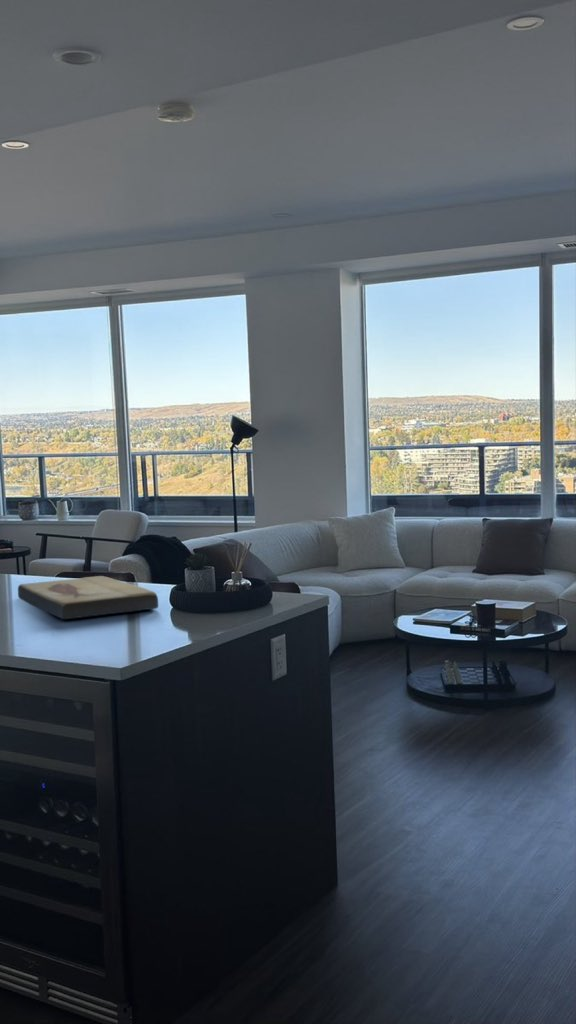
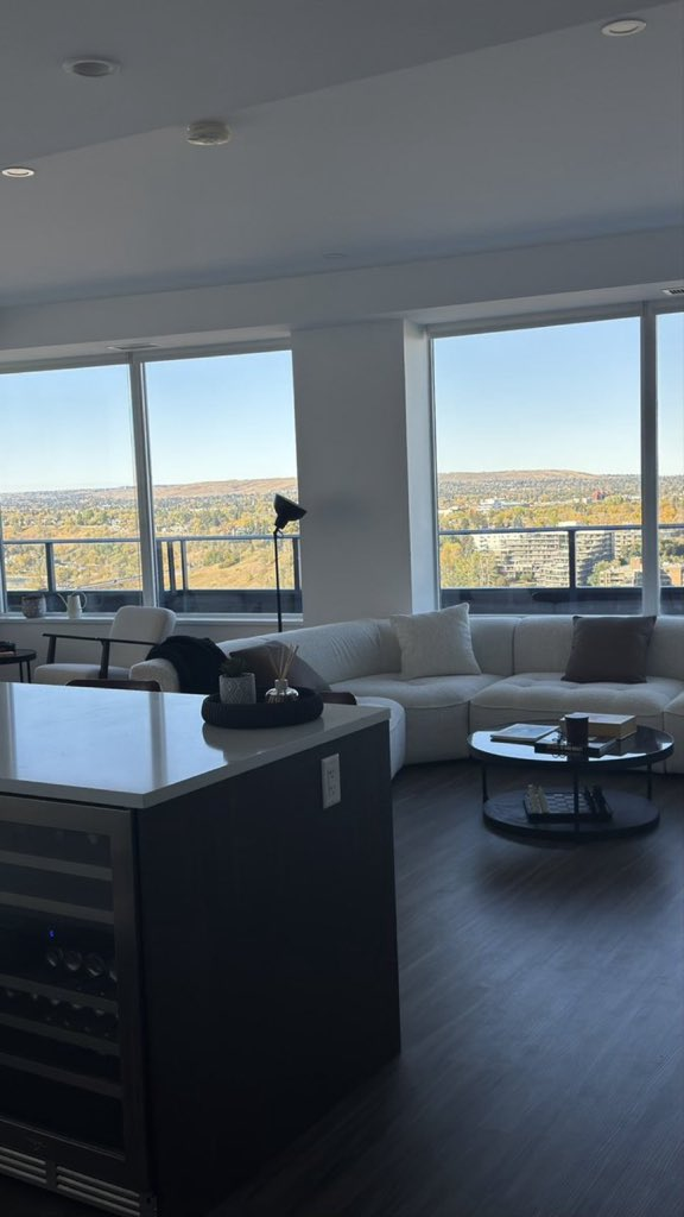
- fish fossil [17,575,159,620]
